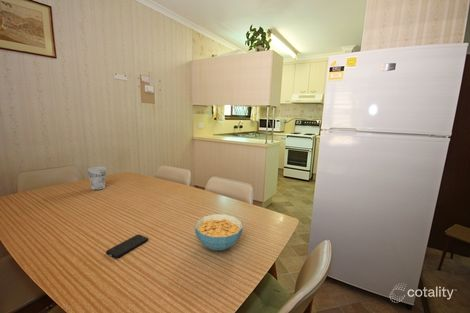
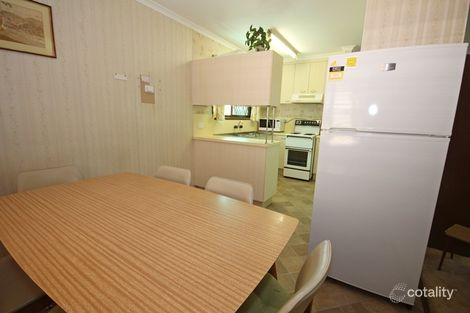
- smartphone [105,234,149,259]
- cup [87,166,107,191]
- cereal bowl [194,213,244,251]
